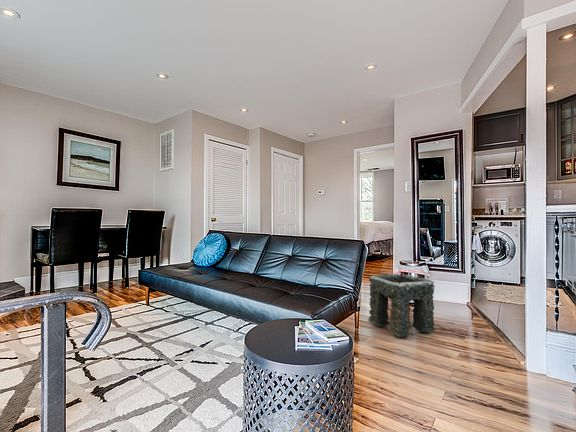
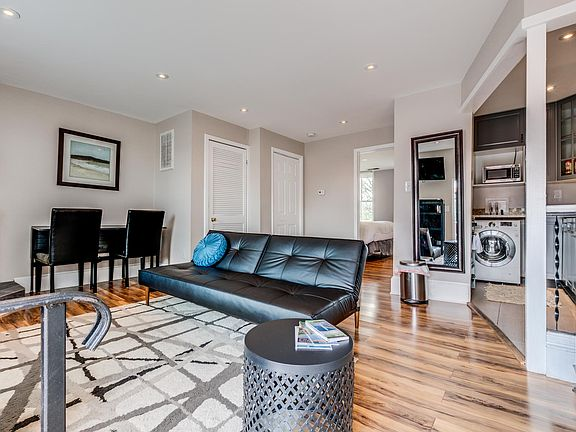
- stone arch [367,273,436,338]
